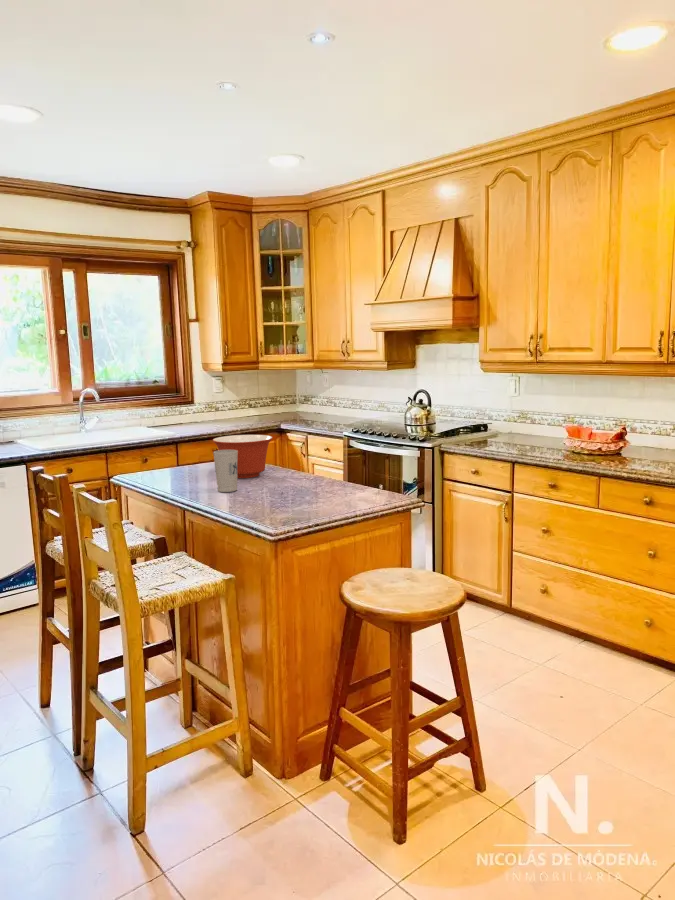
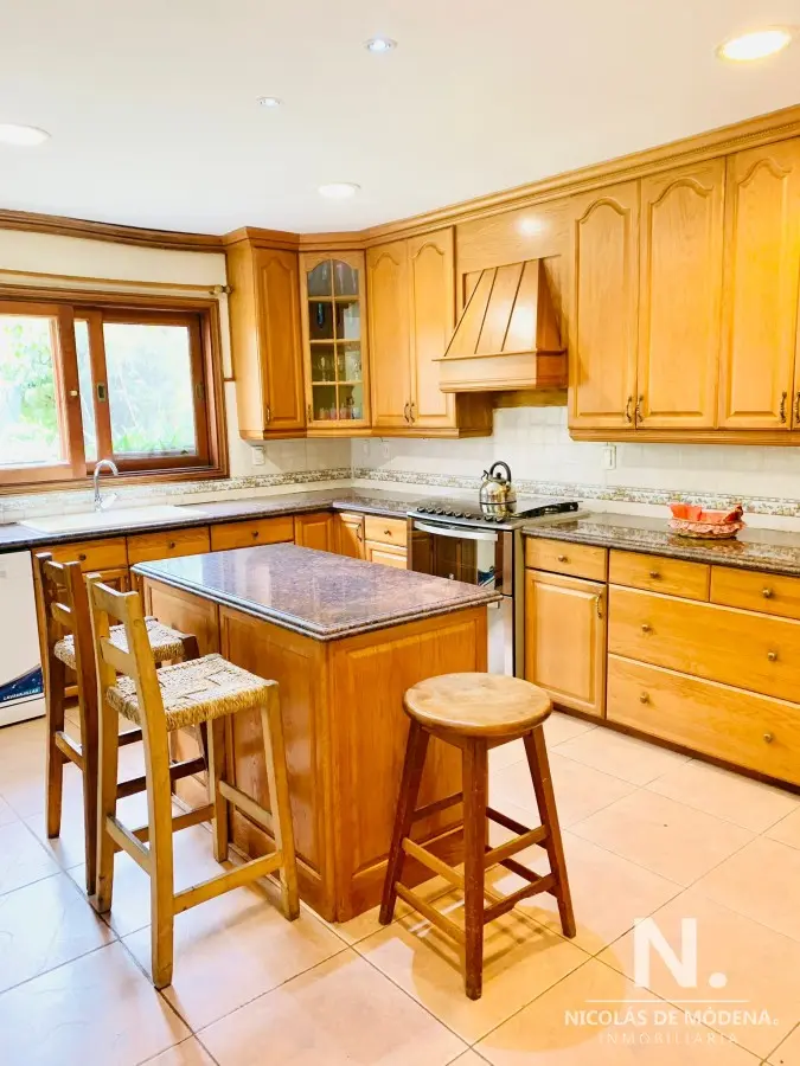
- mixing bowl [212,434,273,479]
- cup [212,450,238,493]
